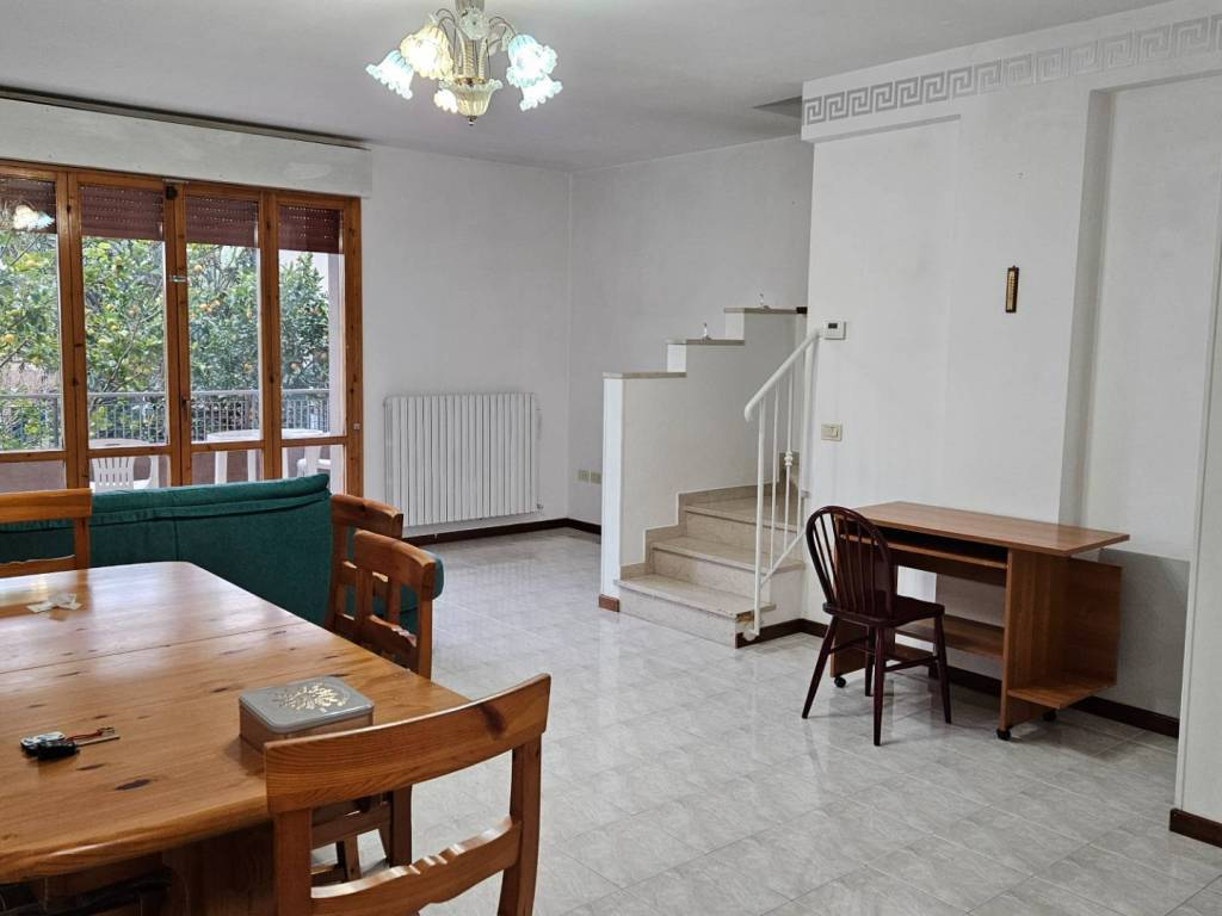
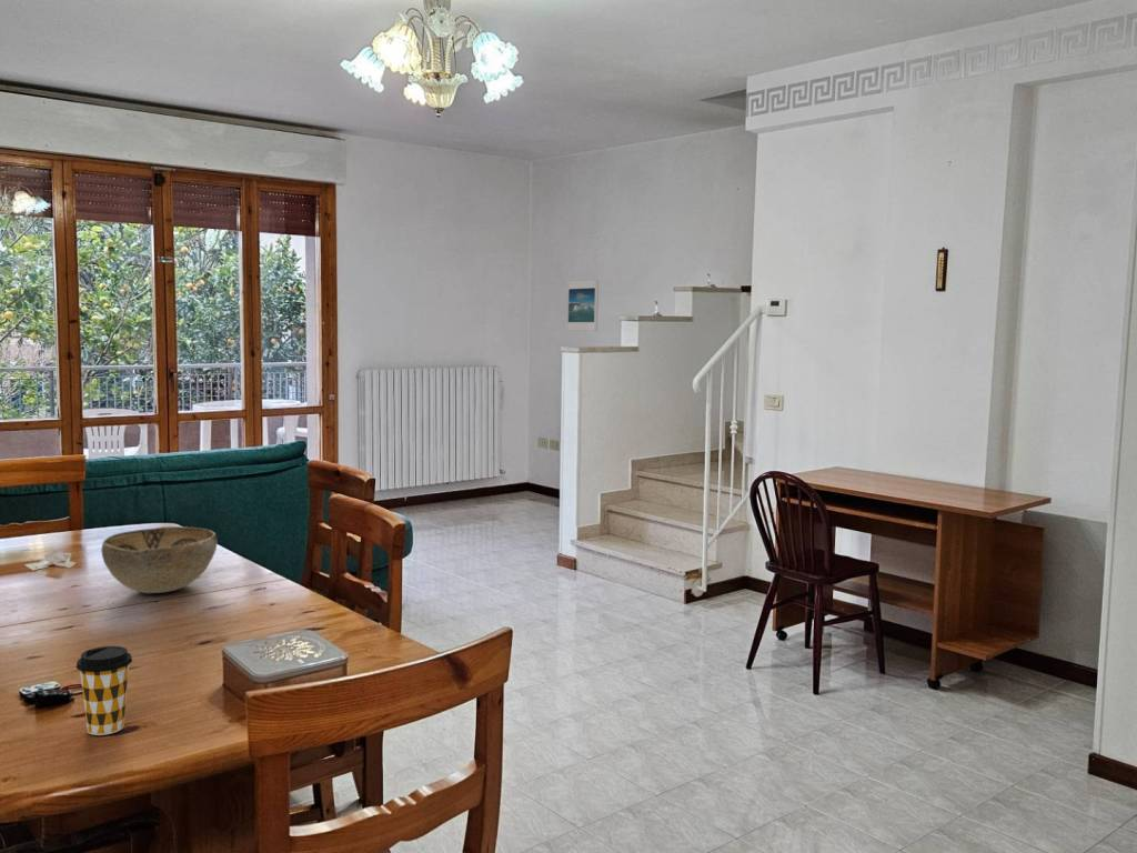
+ decorative bowl [100,525,219,594]
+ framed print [566,279,600,332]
+ coffee cup [76,645,133,736]
